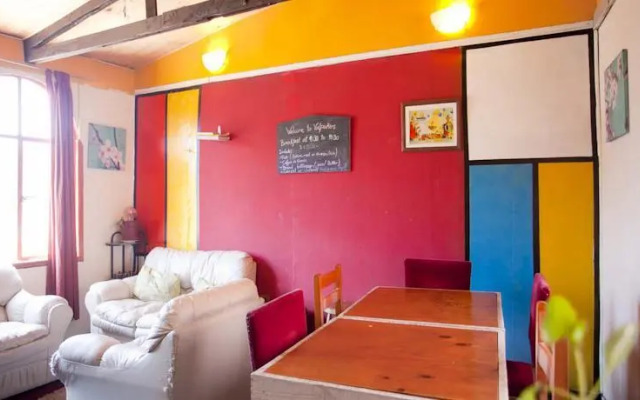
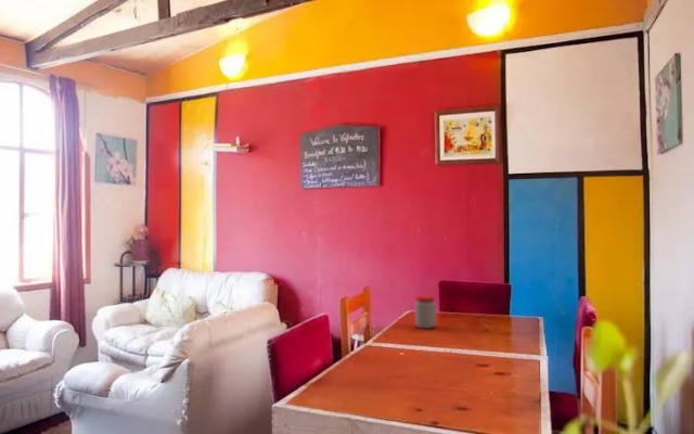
+ jar [414,295,437,330]
